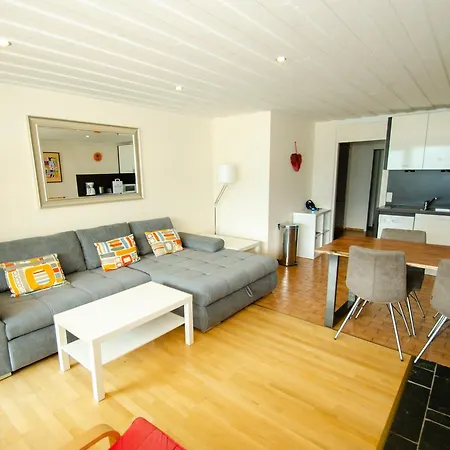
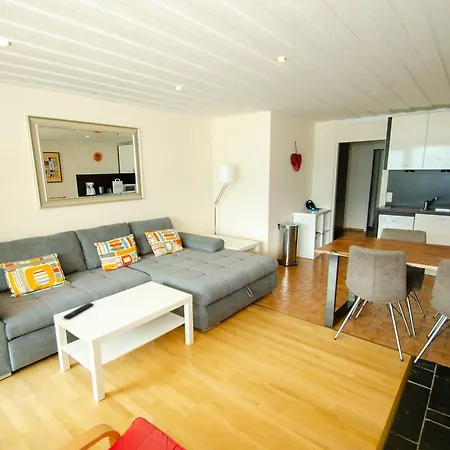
+ remote control [63,302,94,320]
